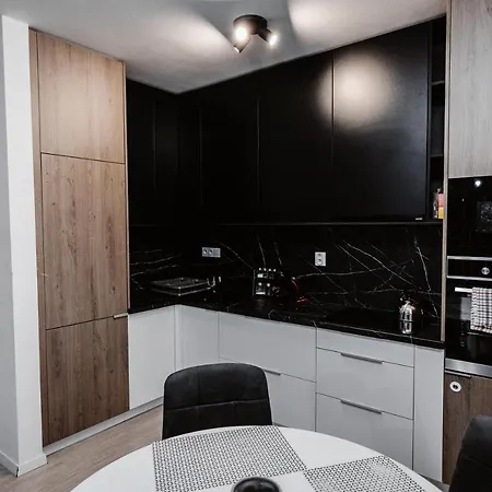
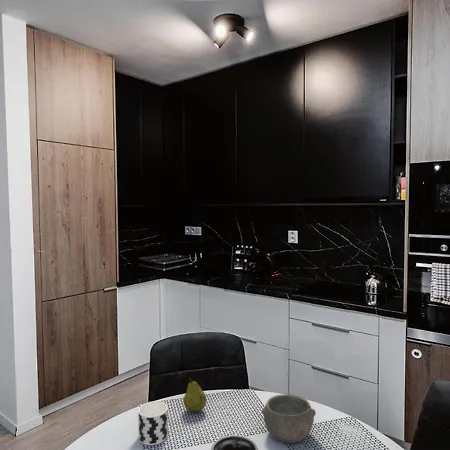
+ cup [137,400,169,446]
+ bowl [261,393,317,444]
+ fruit [183,377,207,413]
